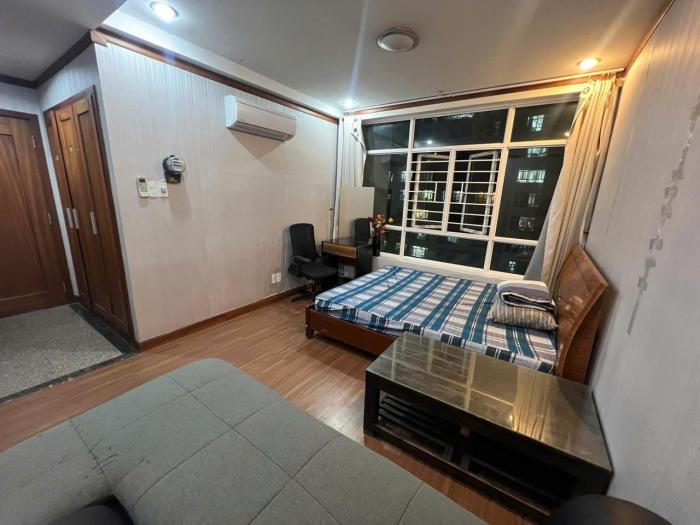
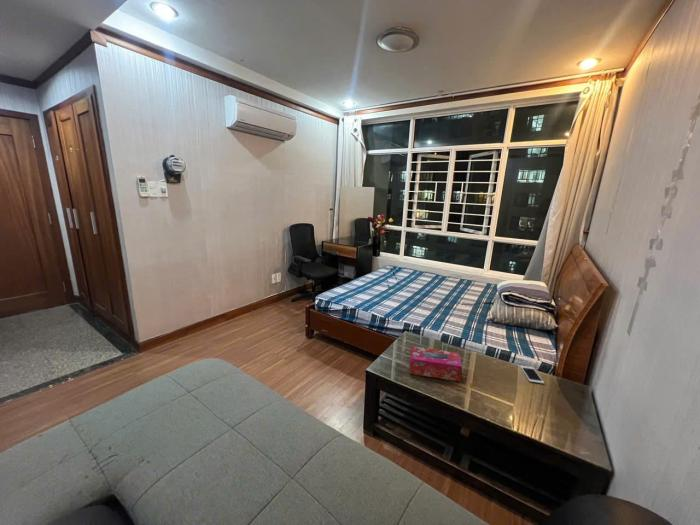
+ tissue box [409,345,463,382]
+ cell phone [519,365,545,385]
